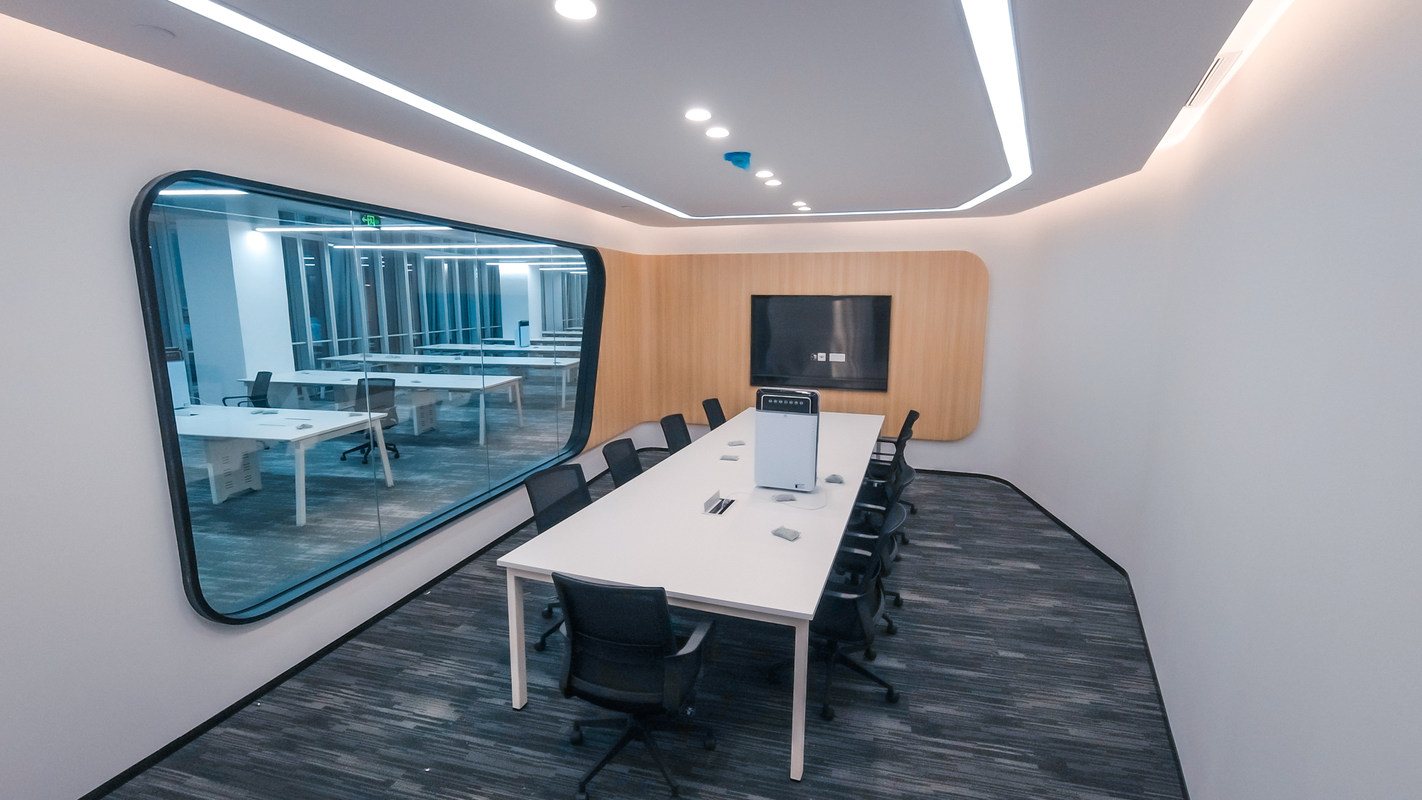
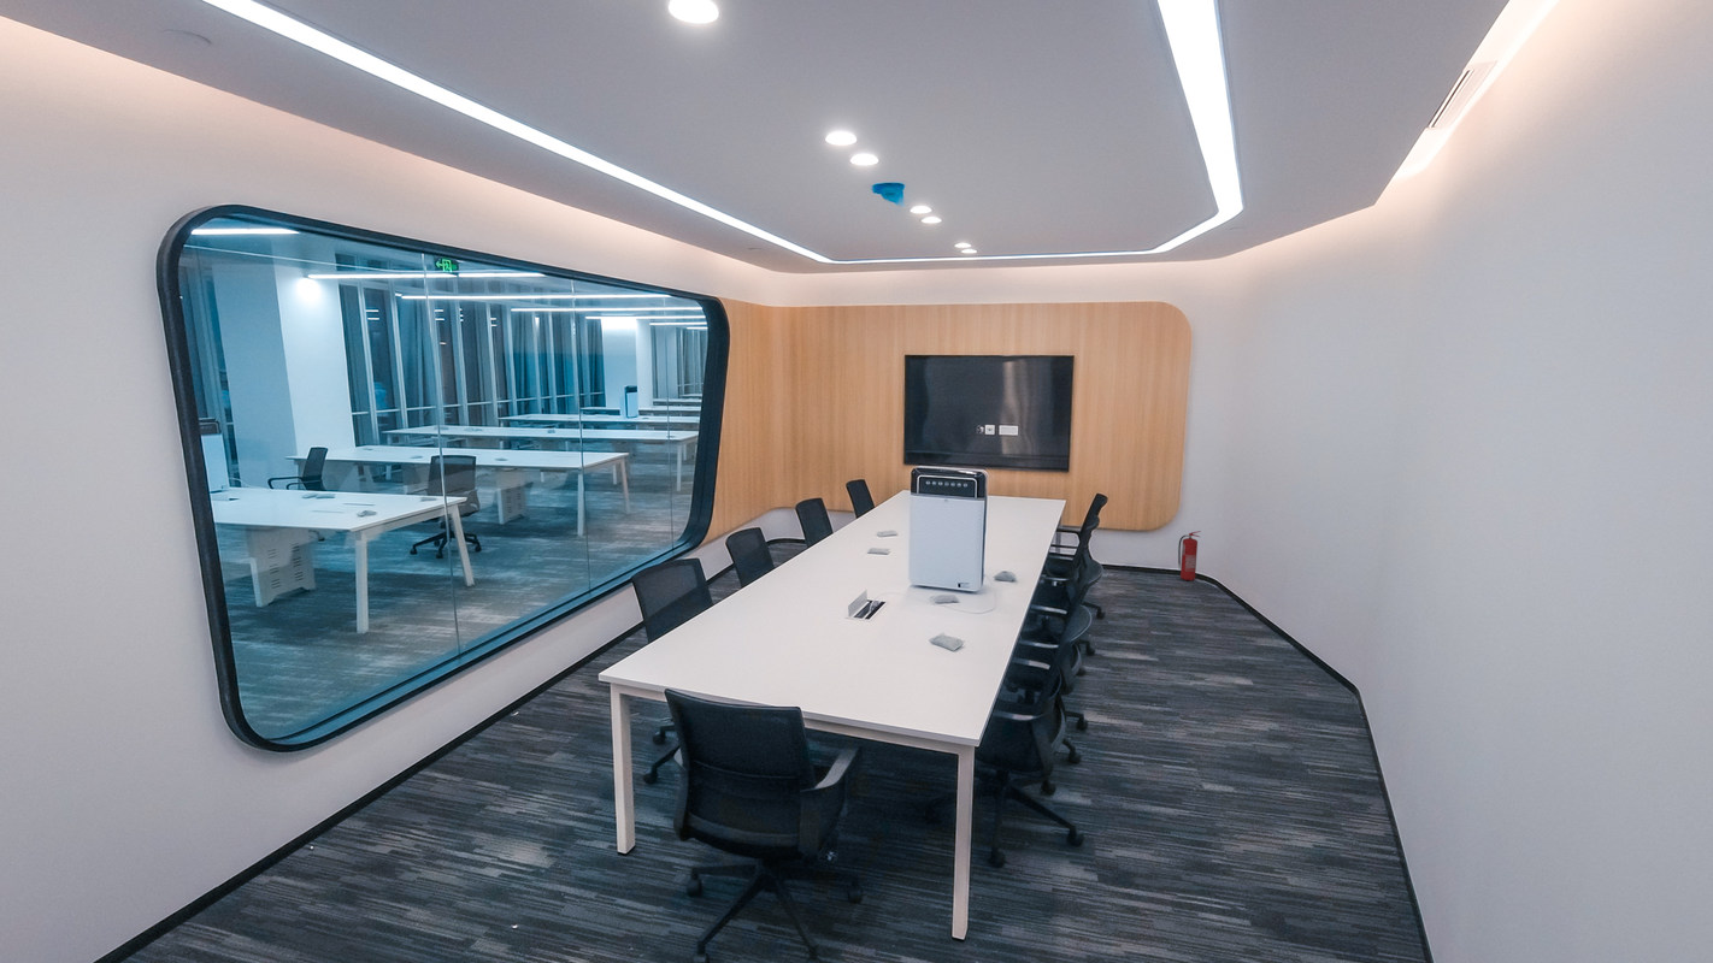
+ fire extinguisher [1177,530,1202,581]
